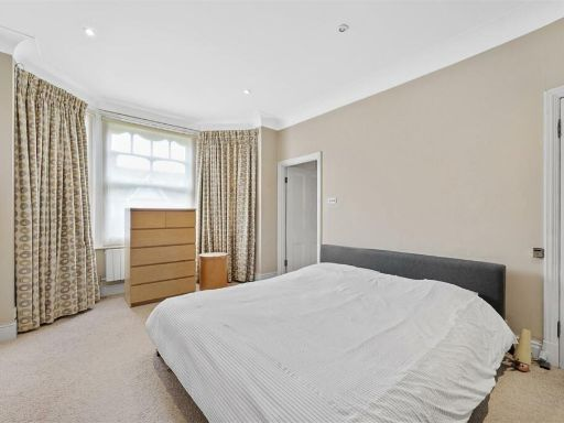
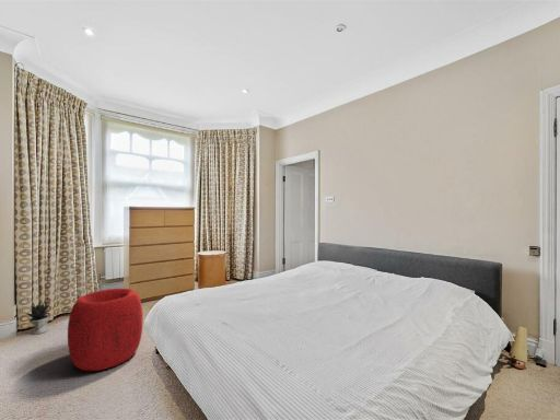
+ pouf [67,288,144,372]
+ potted plant [23,299,52,336]
